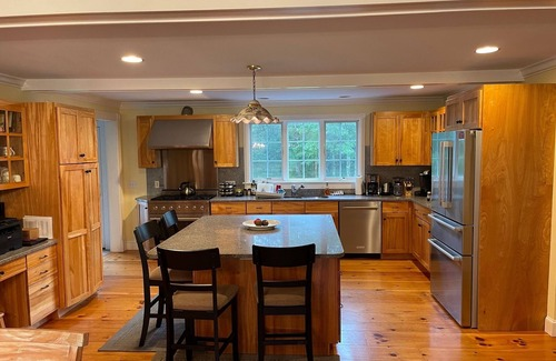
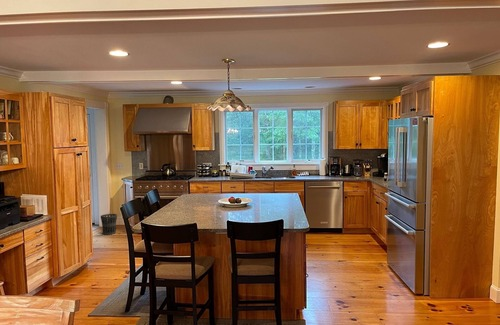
+ wastebasket [100,213,118,236]
